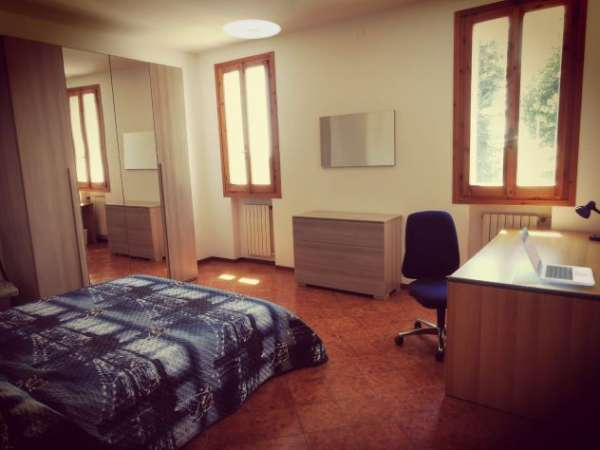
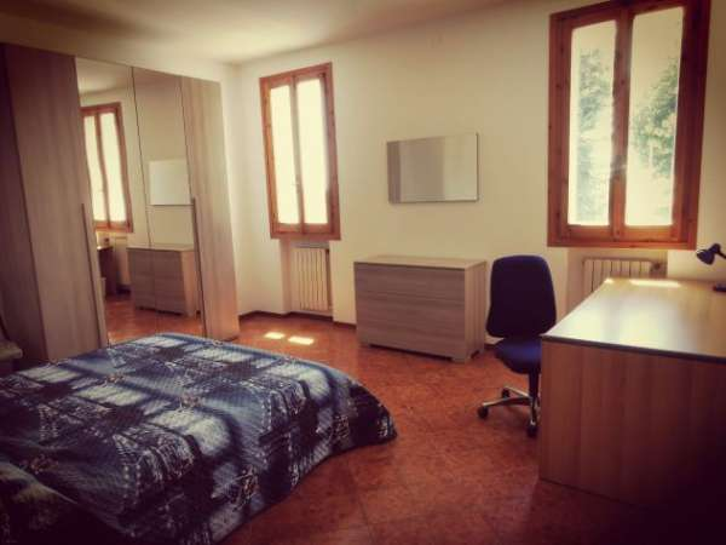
- laptop [519,226,596,287]
- ceiling light [222,19,282,40]
